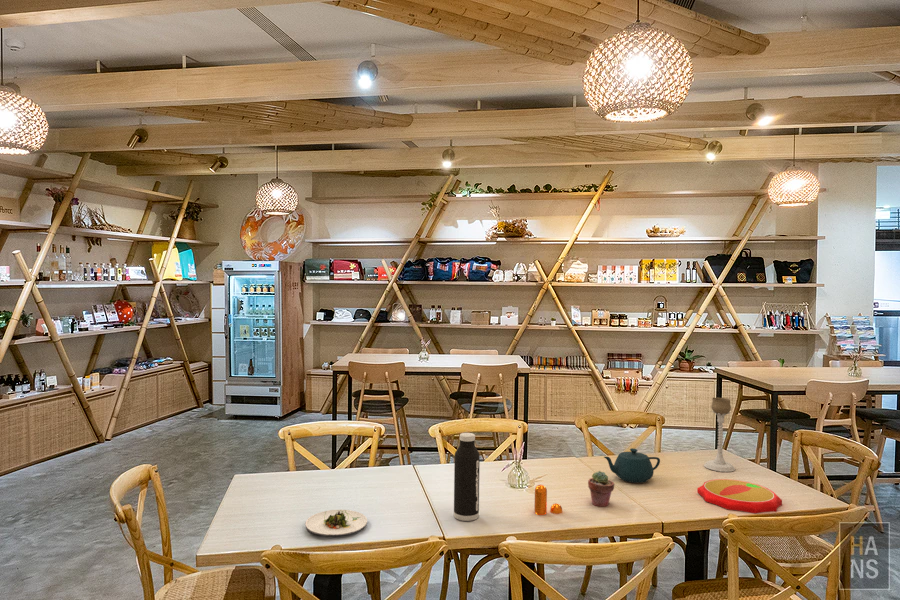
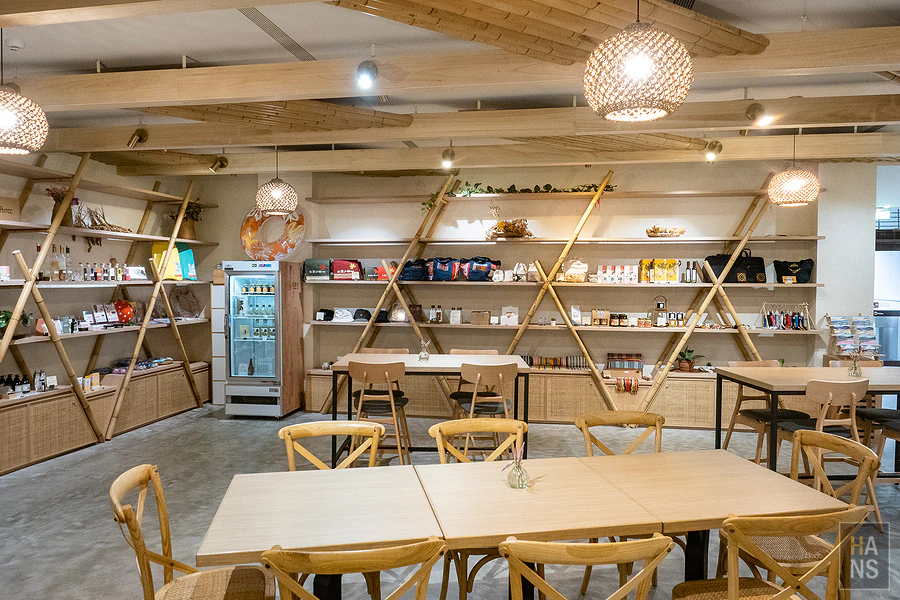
- potted succulent [587,470,616,508]
- water bottle [453,432,481,522]
- plate [696,478,783,514]
- teapot [603,447,661,484]
- pepper shaker [533,484,563,516]
- candle holder [703,396,736,473]
- salad plate [304,509,368,537]
